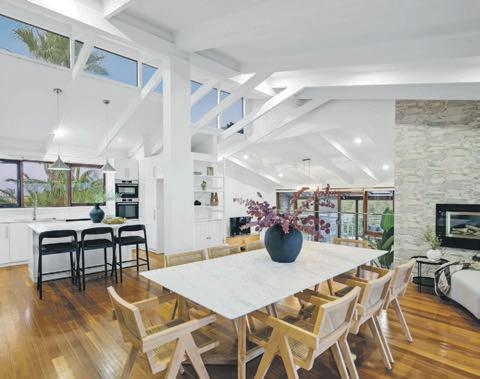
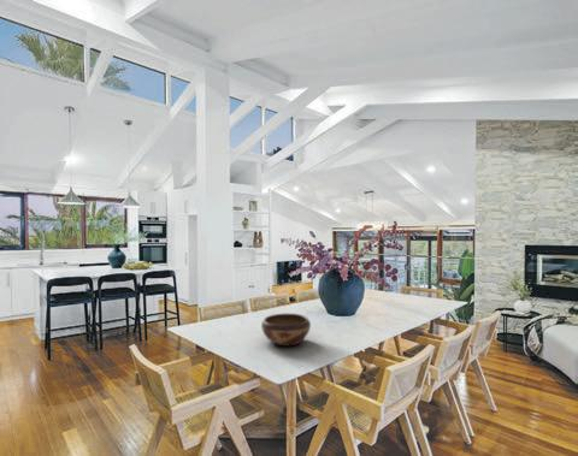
+ decorative bowl [260,313,312,348]
